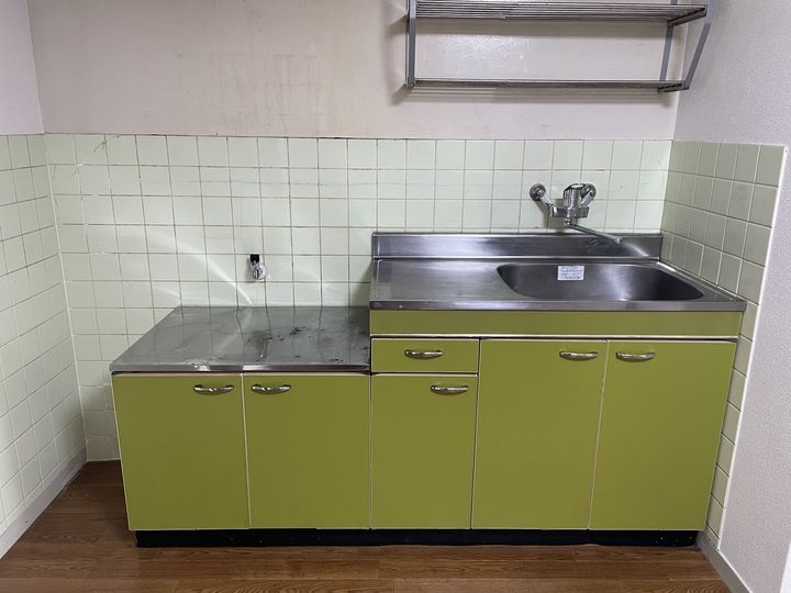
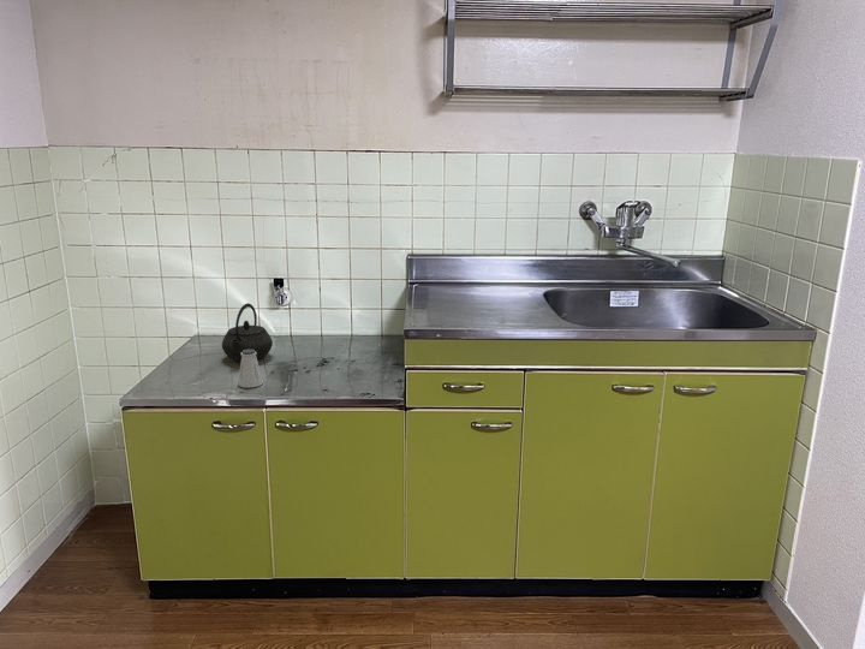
+ saltshaker [237,349,264,389]
+ kettle [221,302,274,363]
